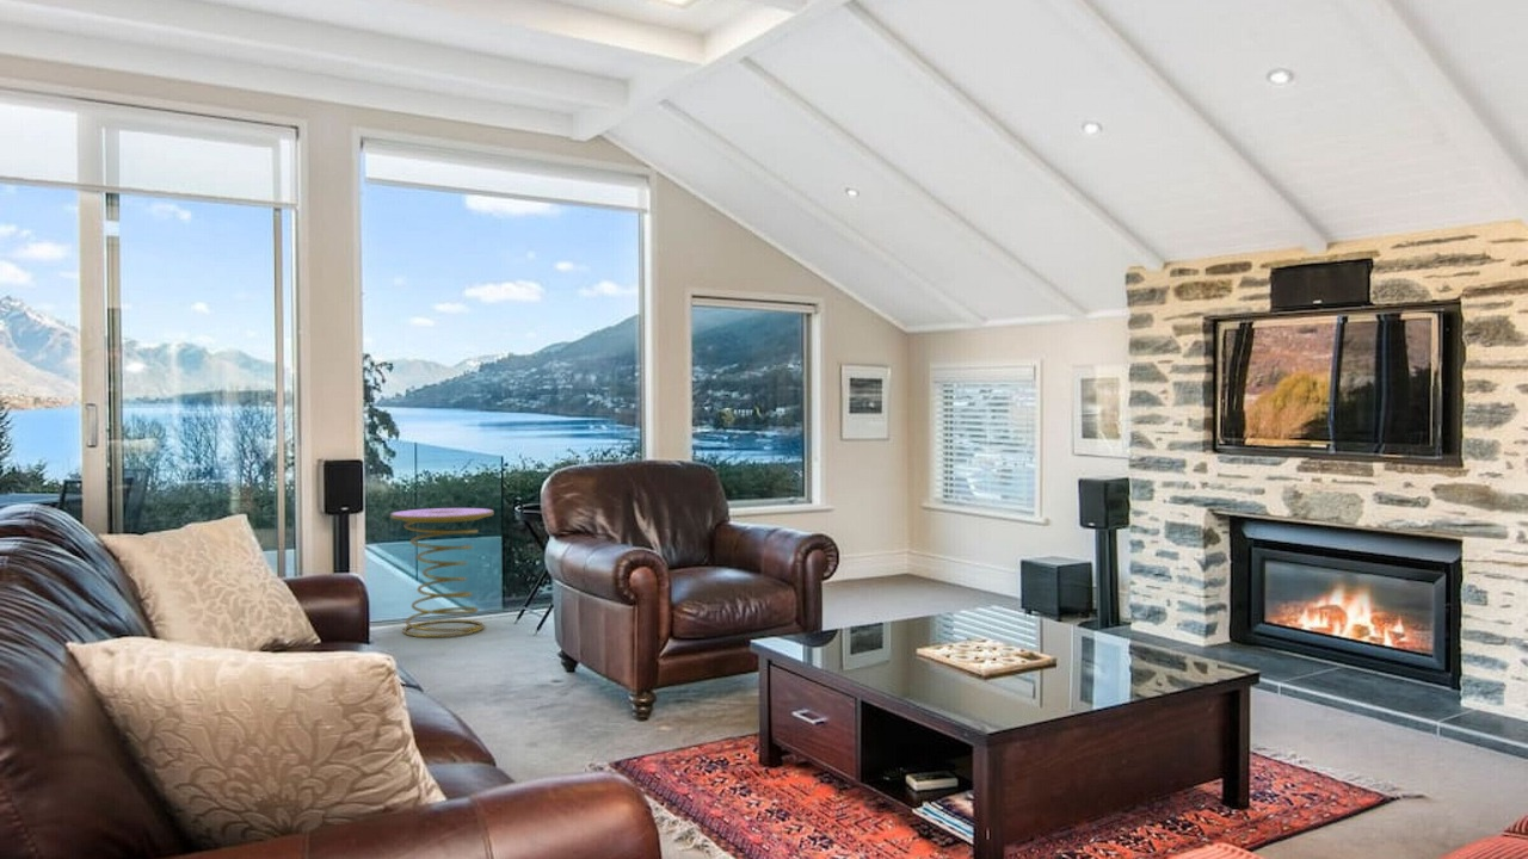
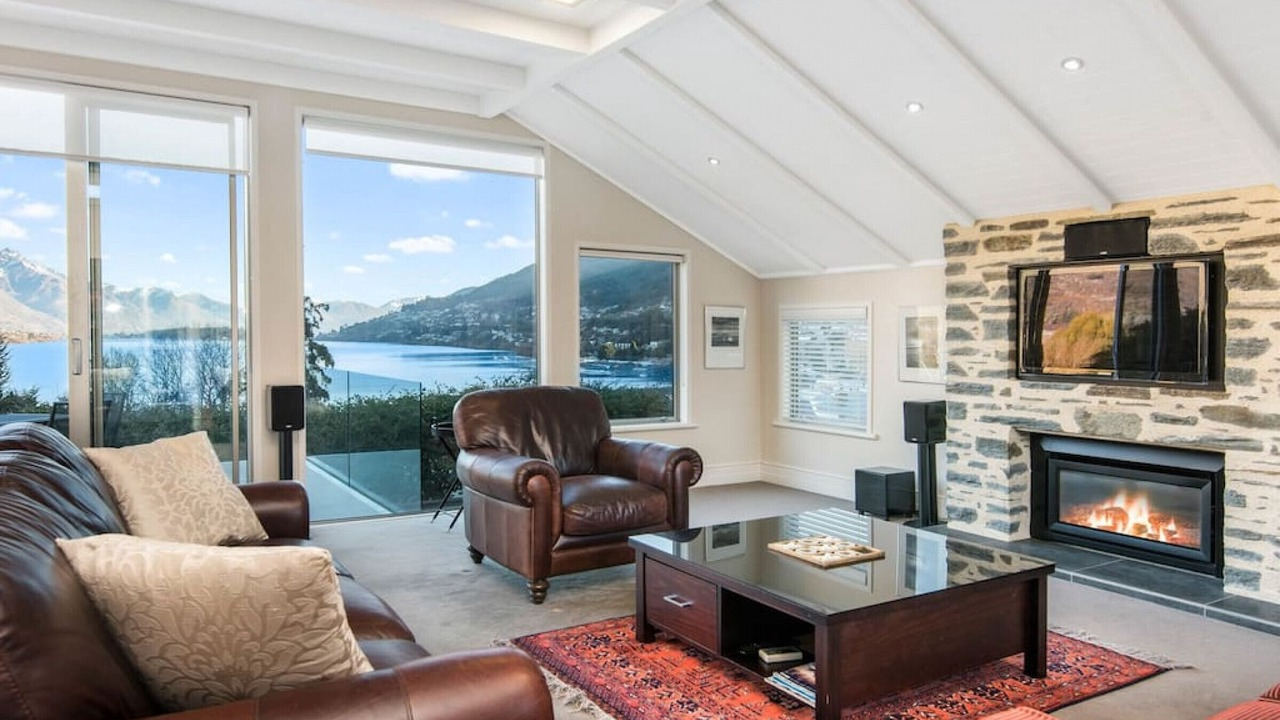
- side table [389,507,494,638]
